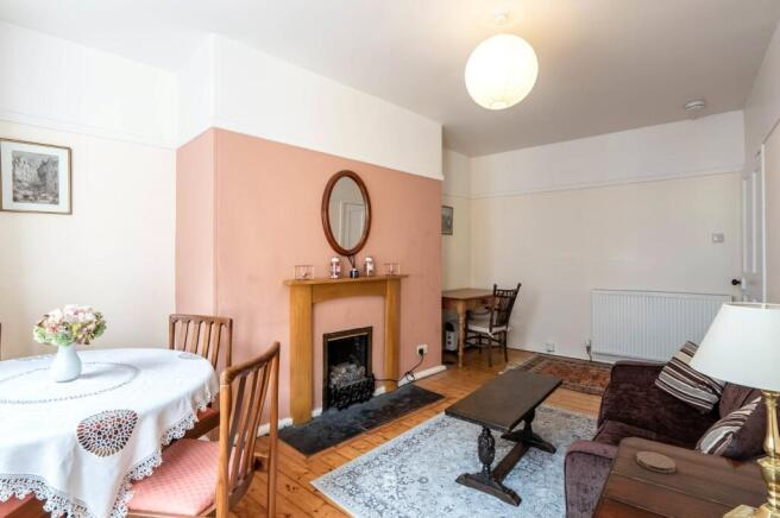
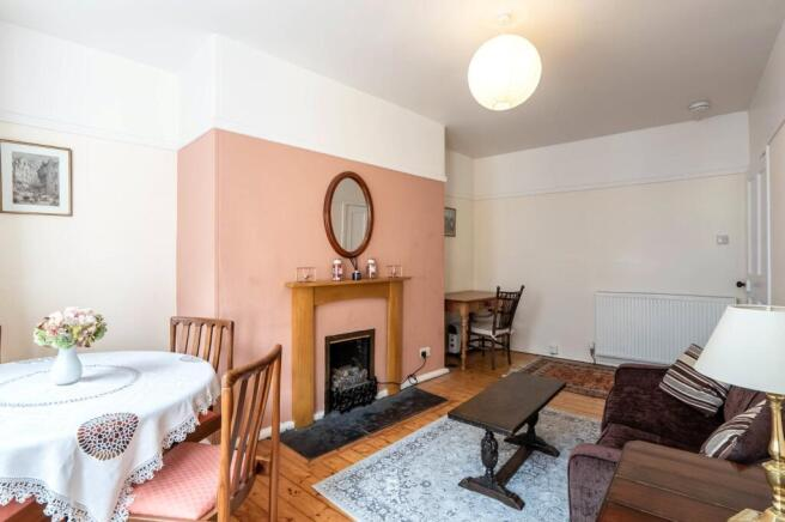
- coaster [635,450,677,474]
